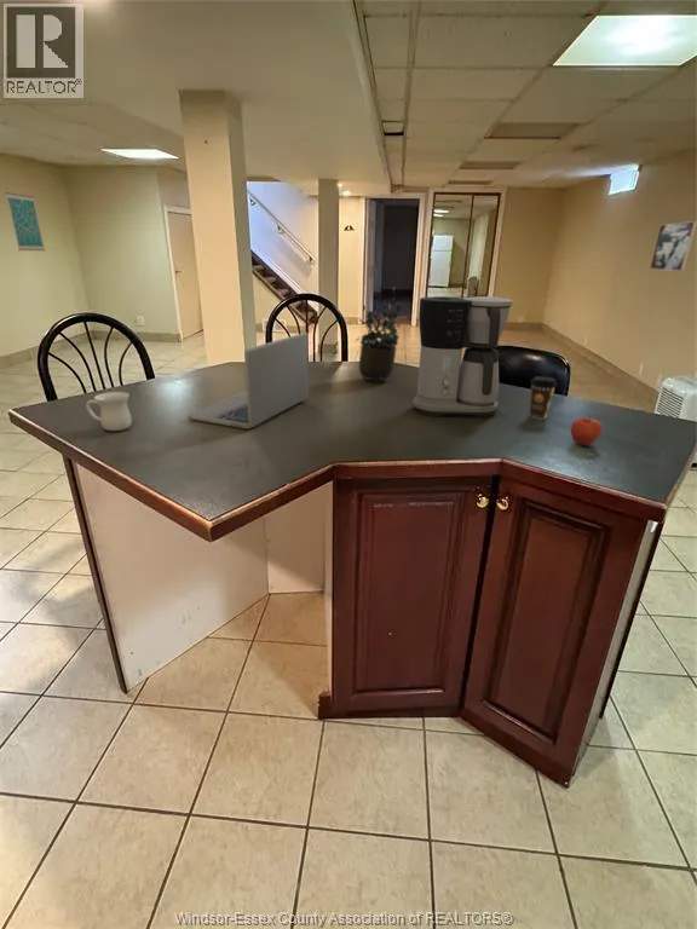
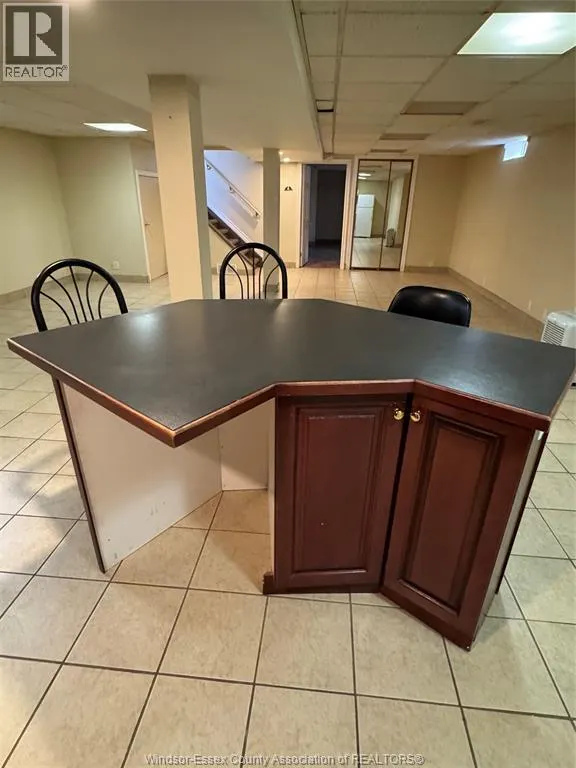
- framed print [649,220,697,272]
- coffee maker [411,295,513,419]
- wall art [4,191,46,252]
- laptop [186,331,310,429]
- mug [85,391,133,432]
- apple [570,416,603,448]
- coffee cup [528,375,558,420]
- potted plant [355,287,411,383]
